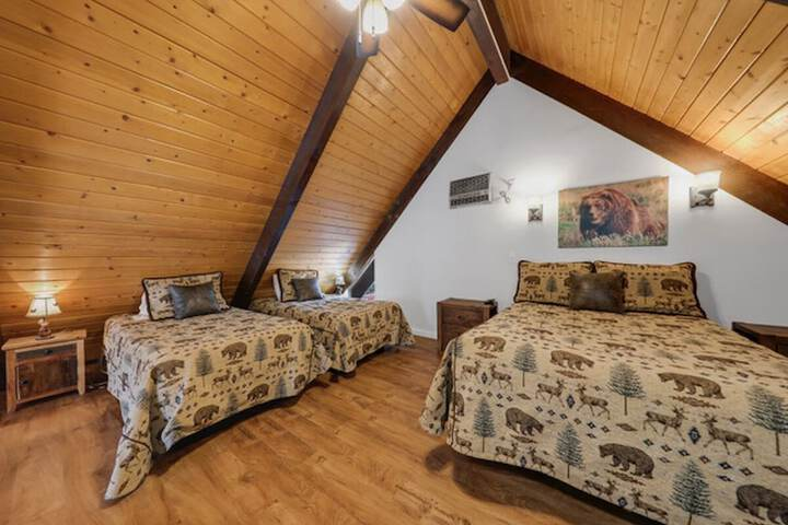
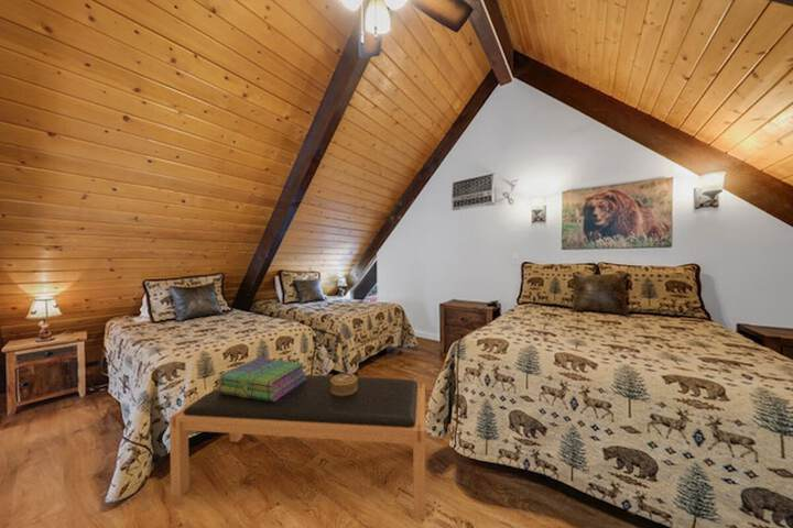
+ stack of books [216,356,308,402]
+ bench [169,374,426,520]
+ decorative box [330,372,358,396]
